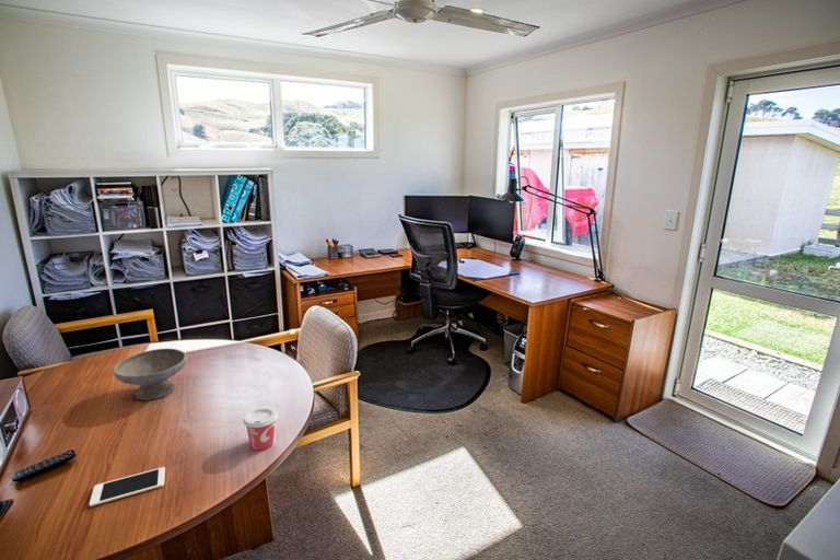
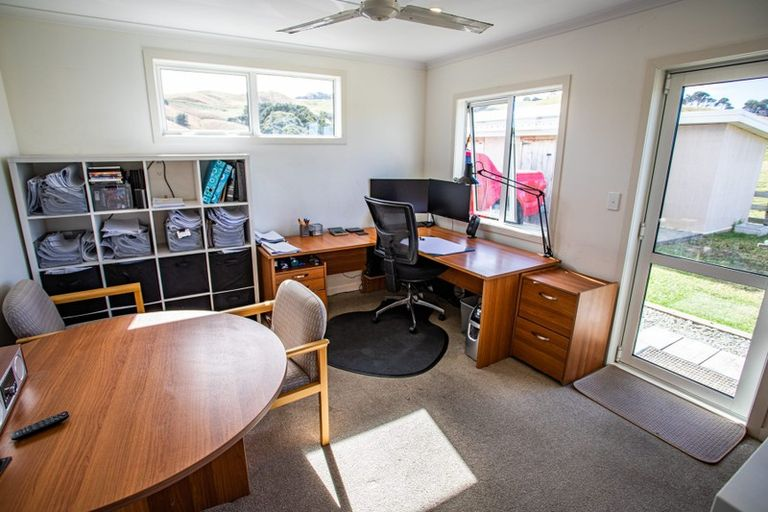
- cell phone [89,466,166,508]
- cup [242,406,279,451]
- bowl [113,348,188,401]
